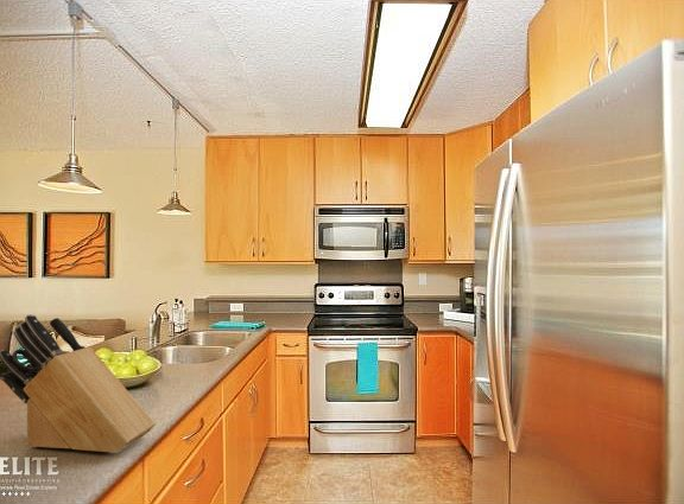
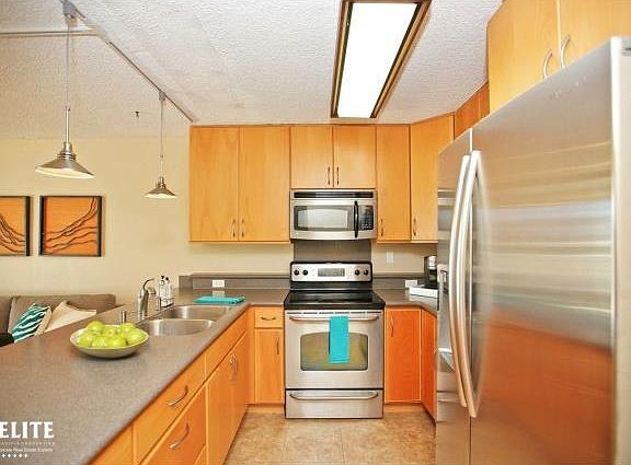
- knife block [0,313,157,454]
